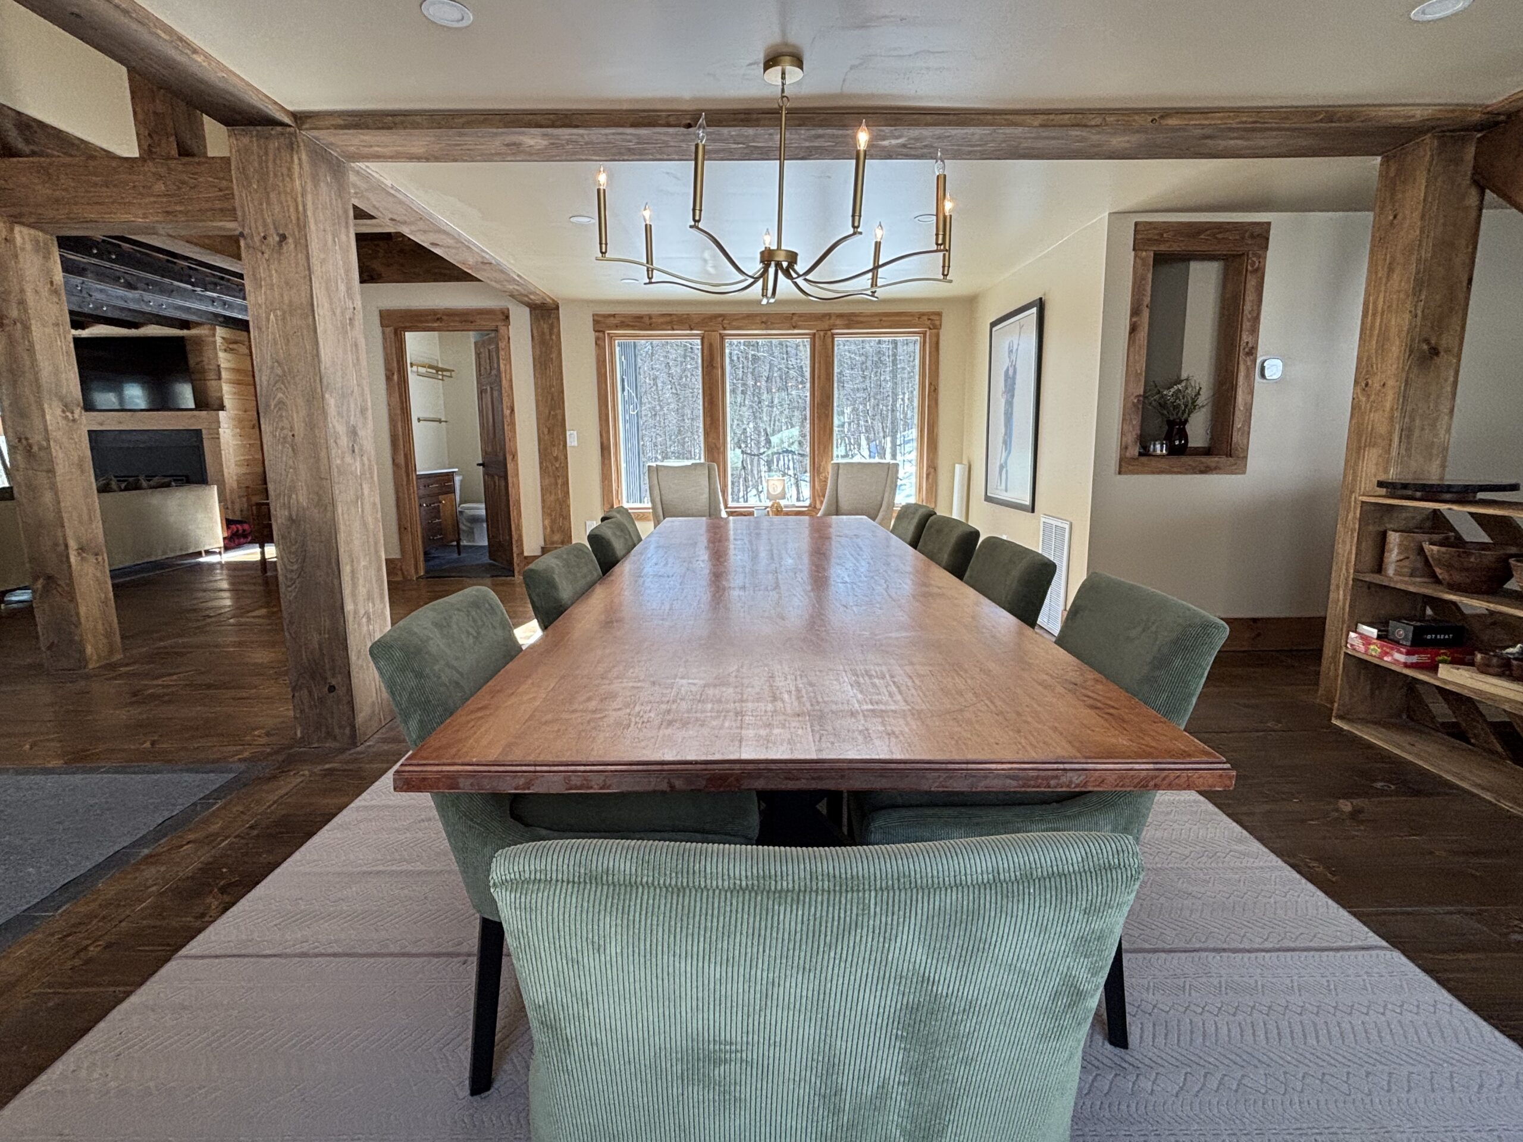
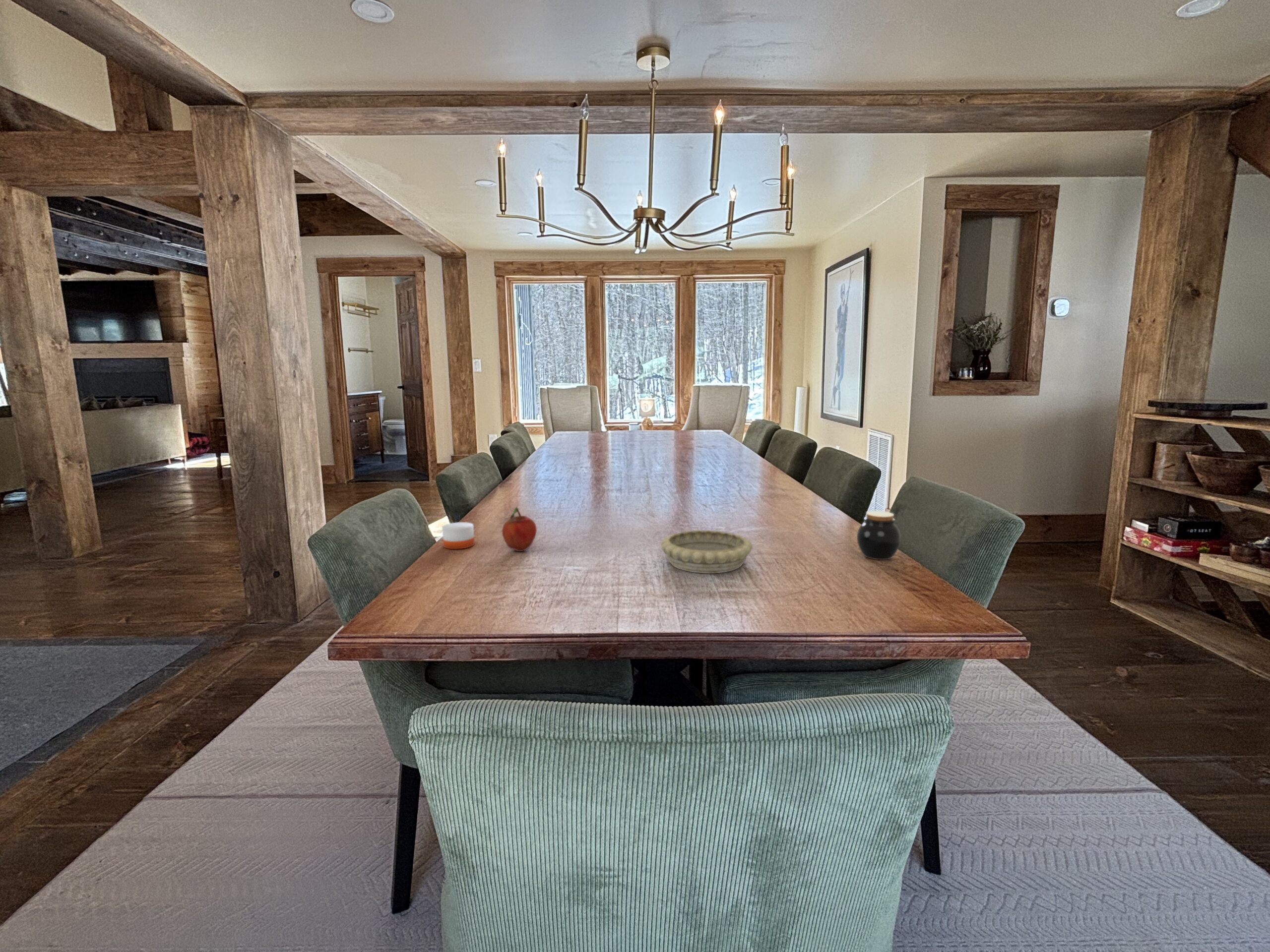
+ decorative bowl [660,530,753,574]
+ fruit [502,506,537,552]
+ jar [856,510,901,560]
+ candle [442,508,475,550]
